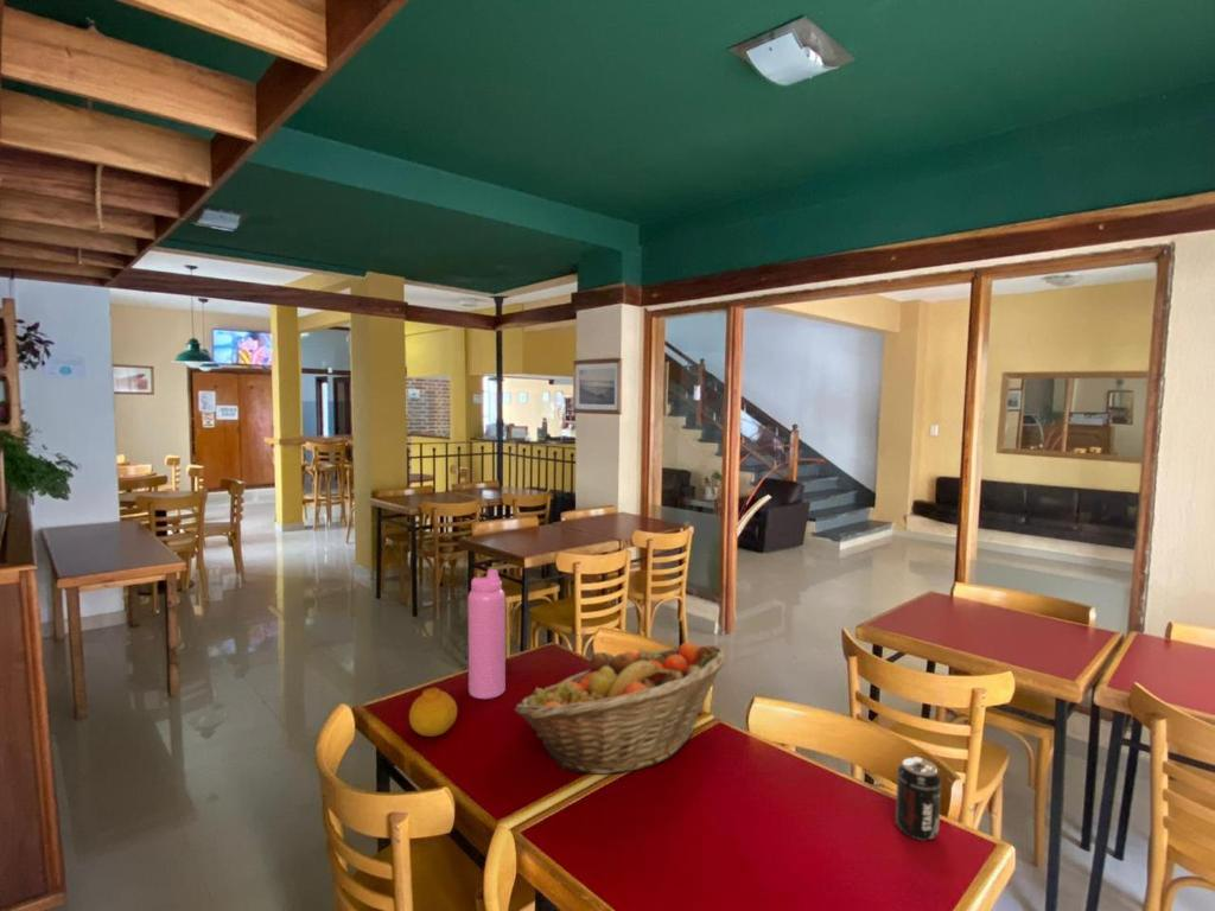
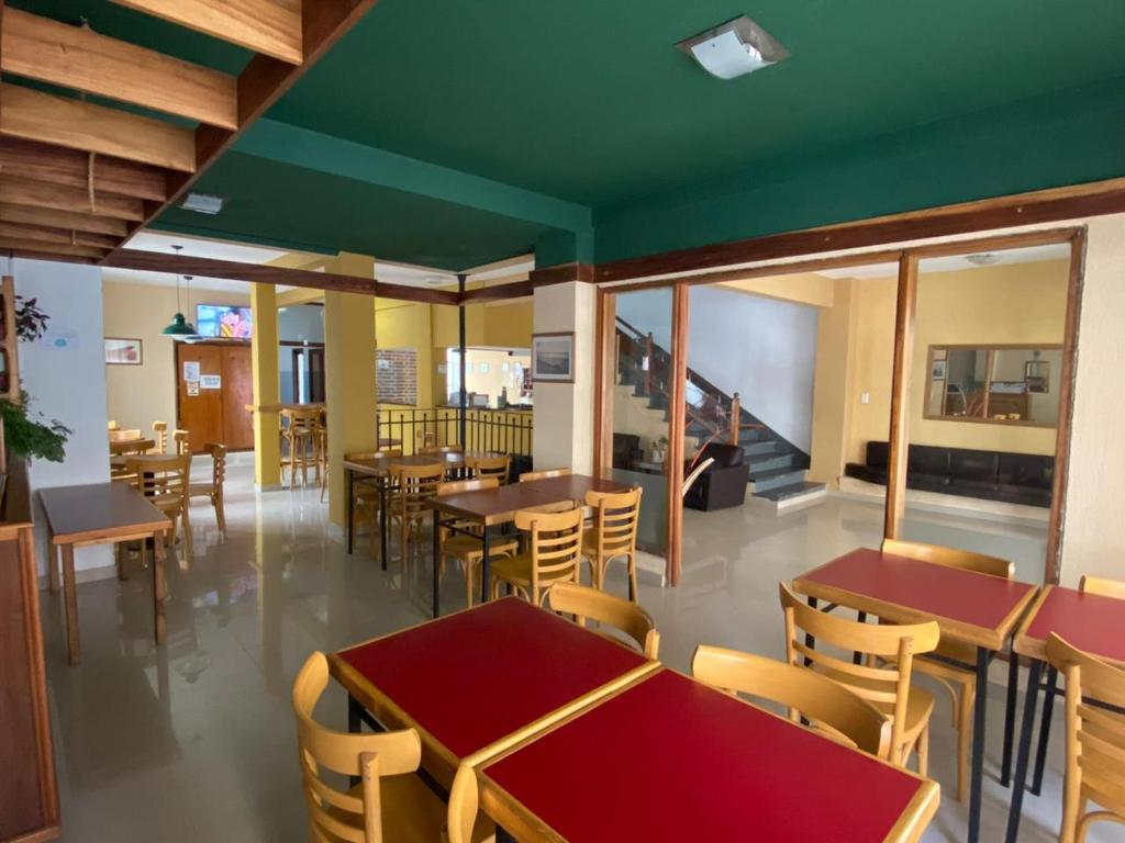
- fruit basket [513,641,730,776]
- water bottle [466,568,507,700]
- beverage can [895,756,942,841]
- fruit [408,687,458,738]
